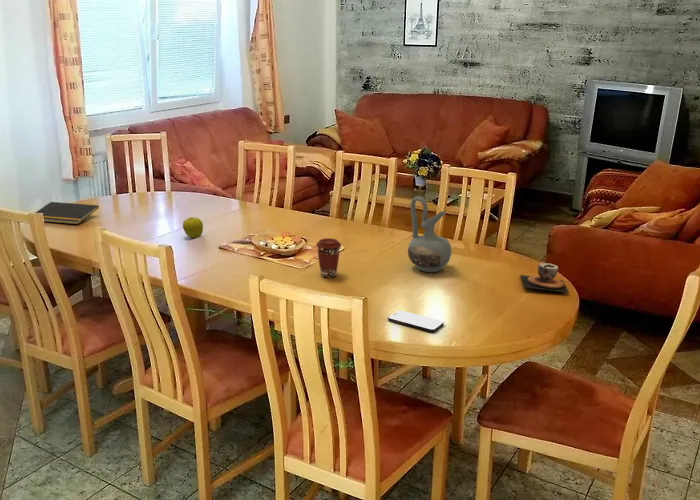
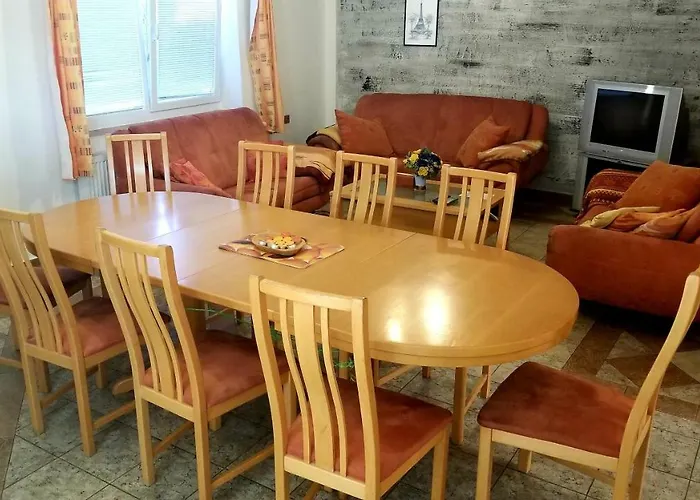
- notepad [34,201,100,225]
- teacup [519,262,570,294]
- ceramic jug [407,196,452,273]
- coffee cup [315,237,342,279]
- fruit [182,216,204,239]
- smartphone [387,310,445,333]
